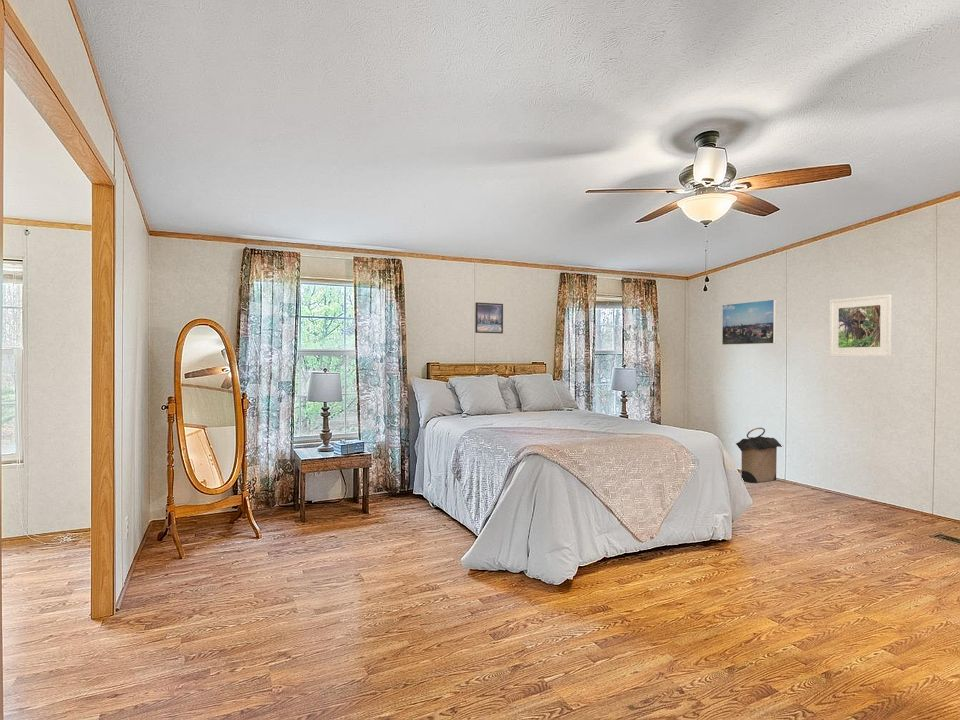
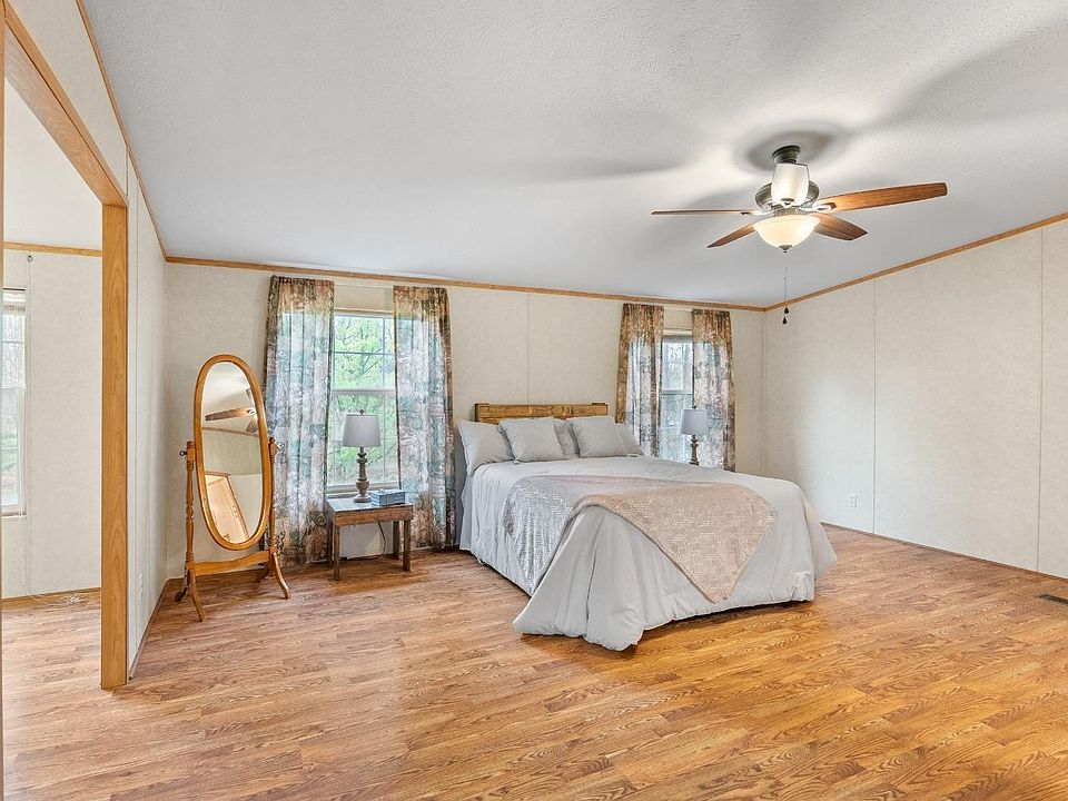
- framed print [828,294,893,358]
- laundry hamper [735,427,783,484]
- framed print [721,299,777,346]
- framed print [474,301,504,335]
